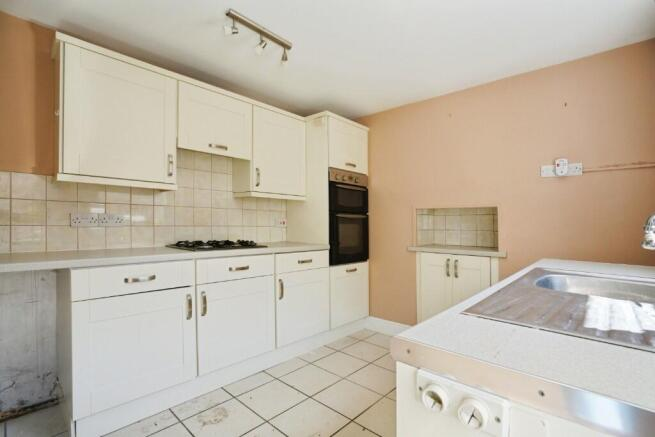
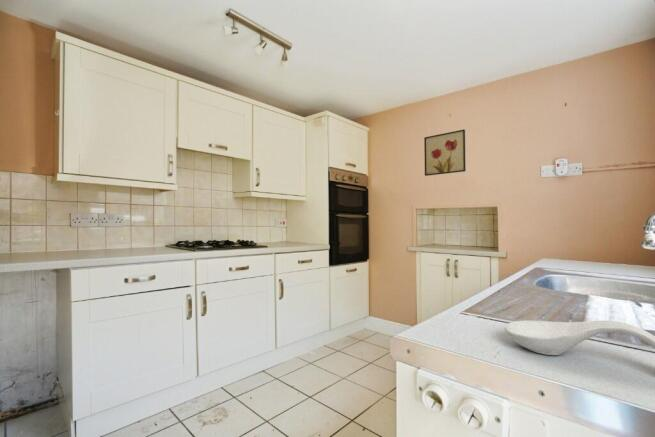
+ wall art [423,129,467,177]
+ spoon rest [504,319,655,356]
